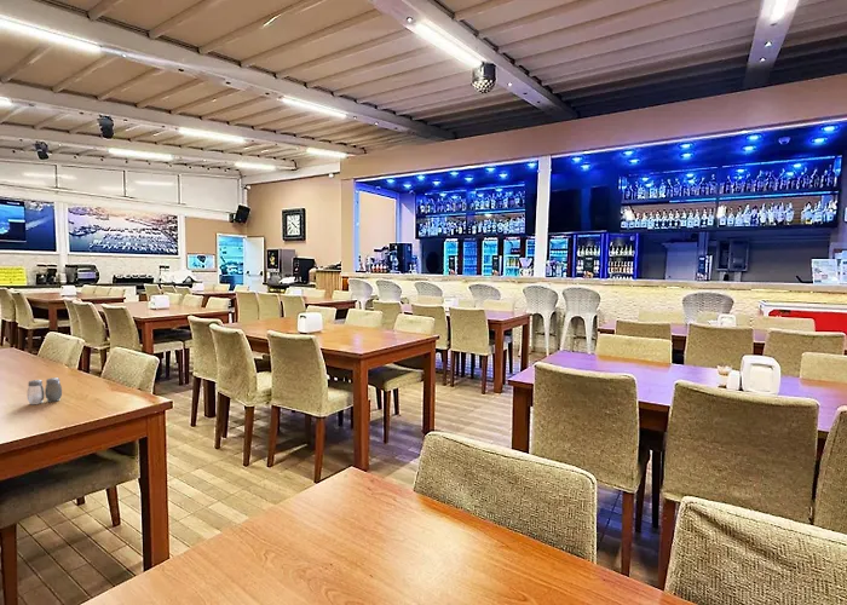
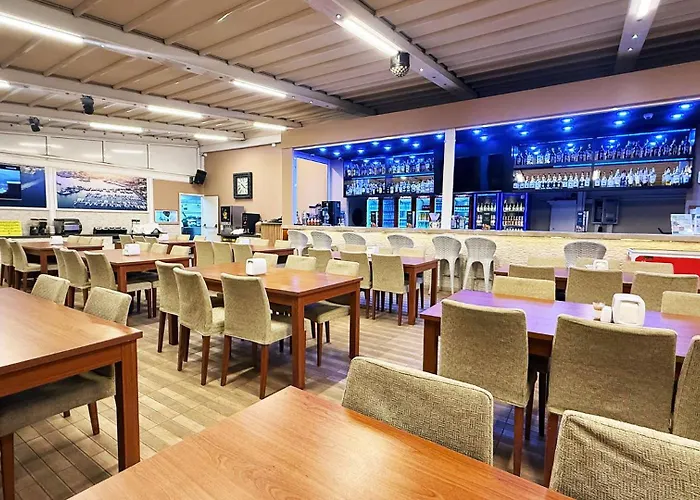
- salt and pepper shaker [27,376,63,405]
